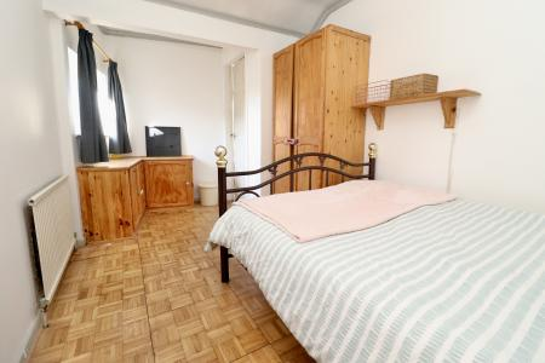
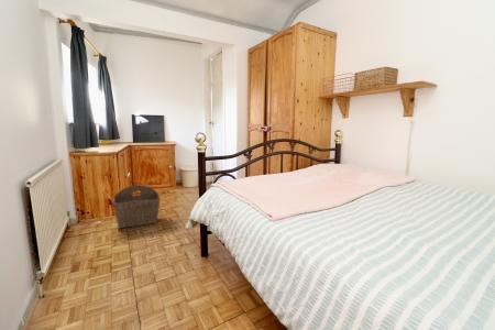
+ wicker basket [112,184,162,230]
